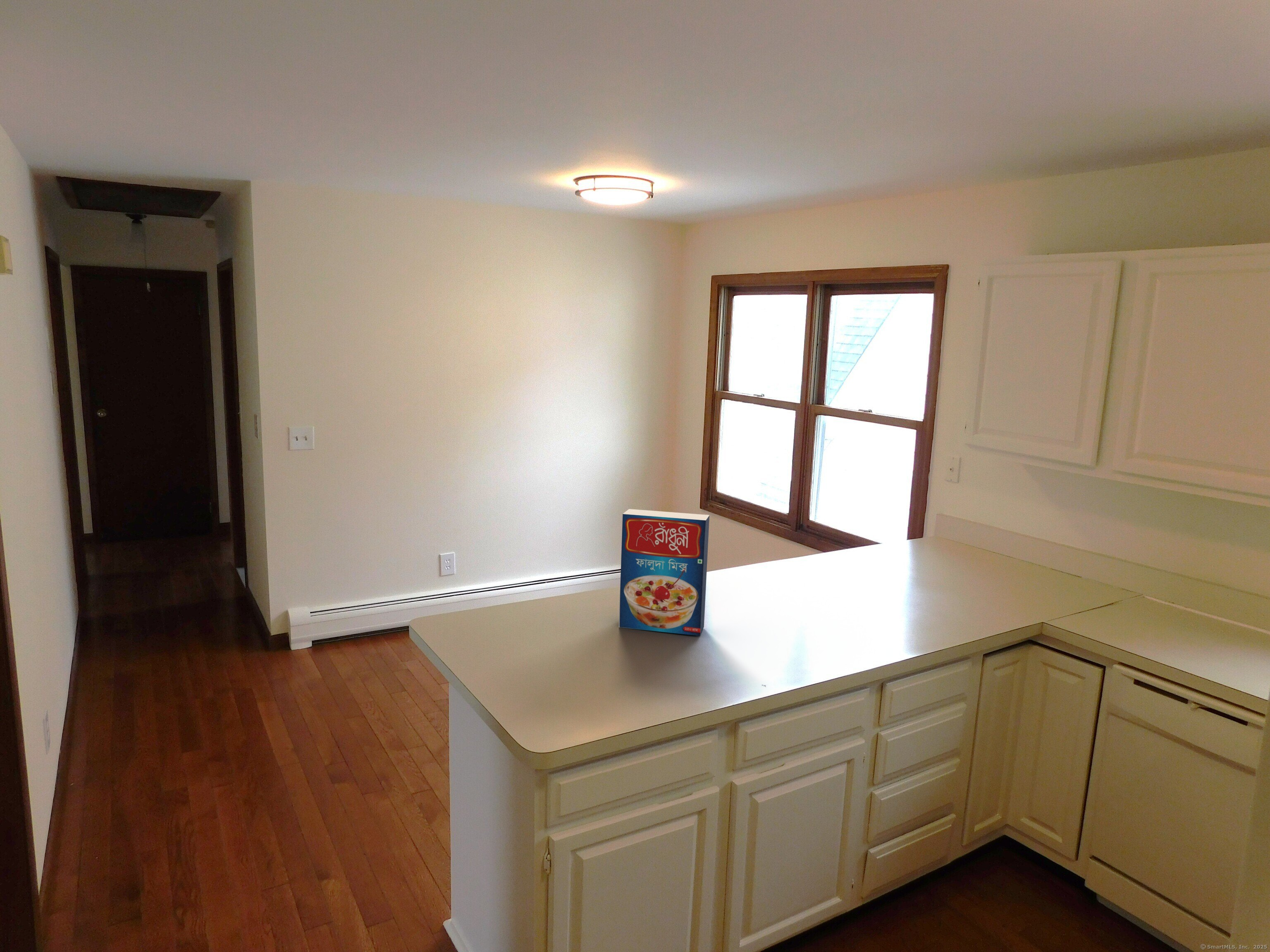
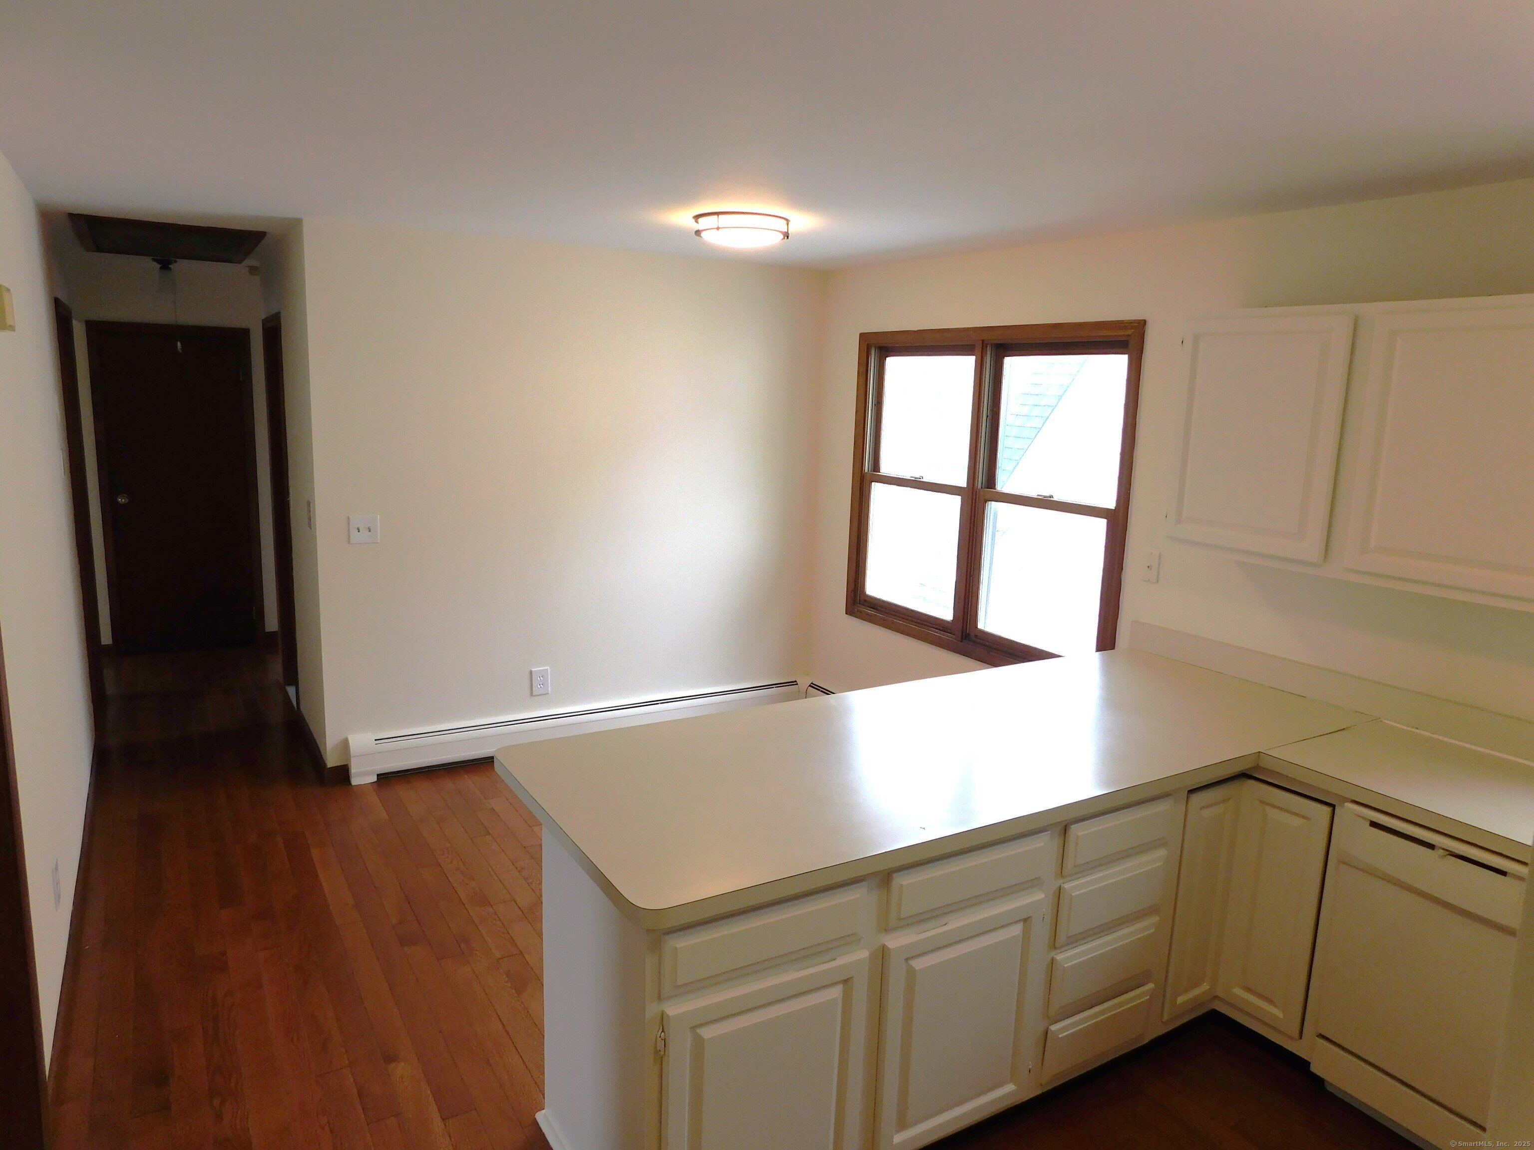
- cereal box [618,509,710,636]
